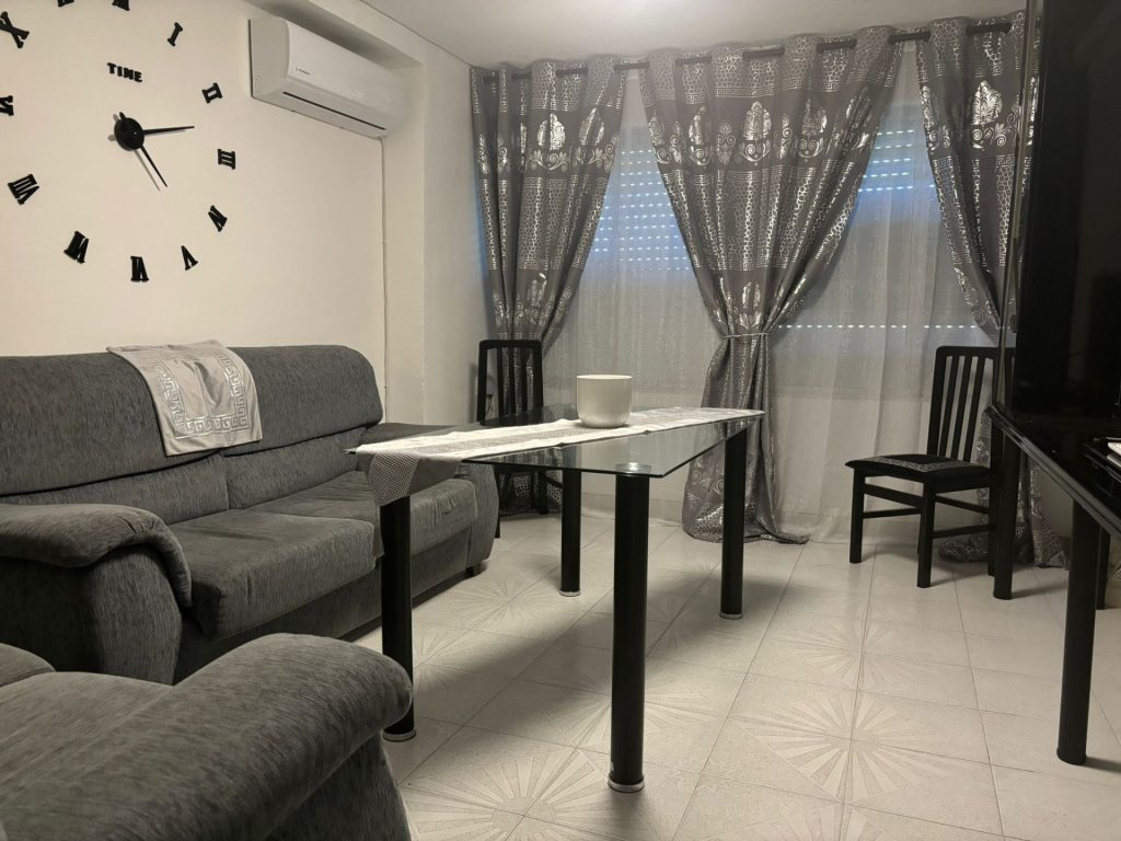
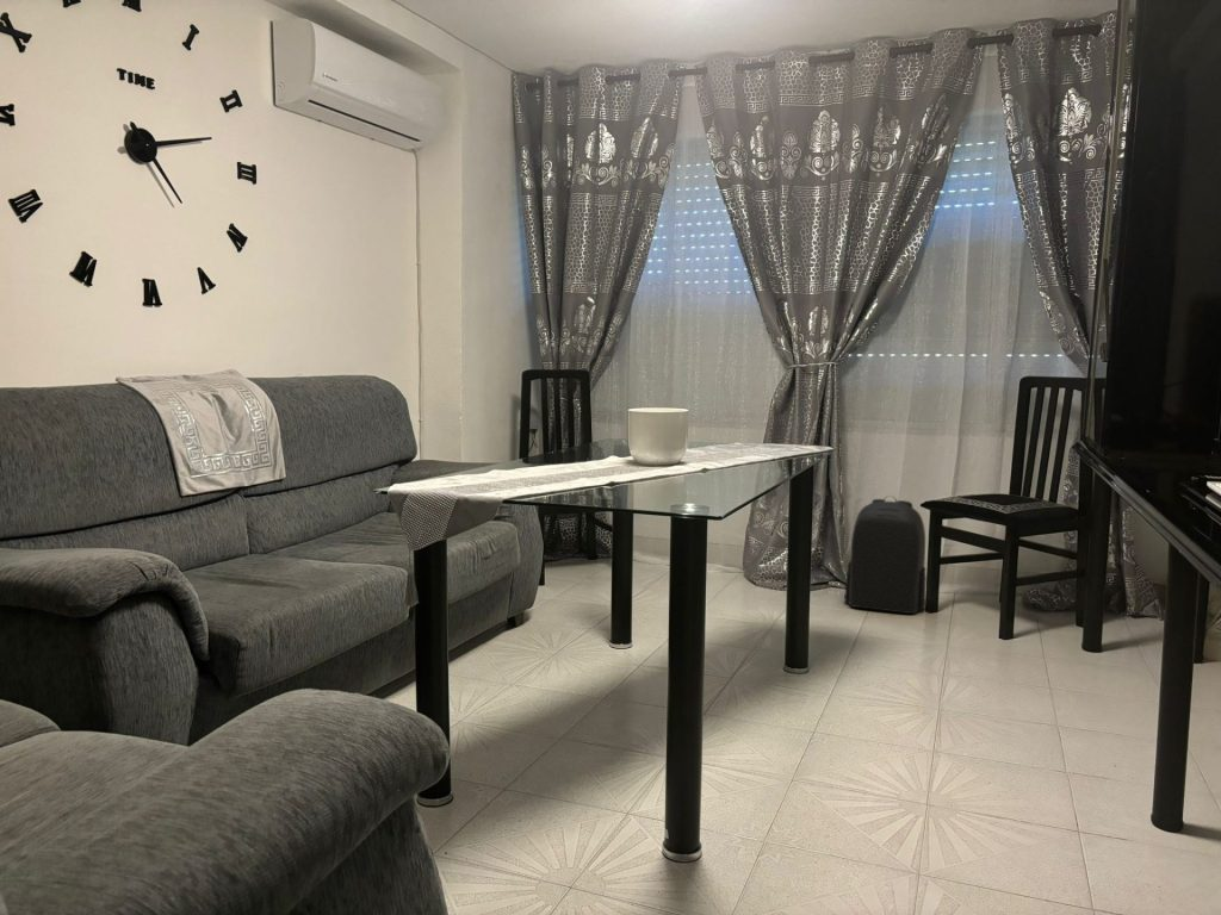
+ backpack [843,494,928,615]
